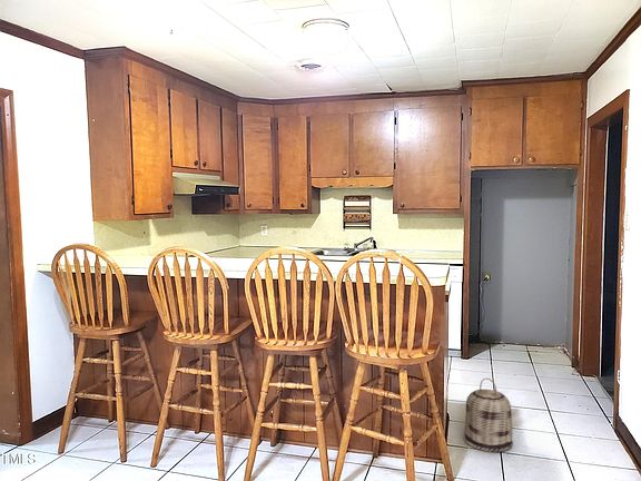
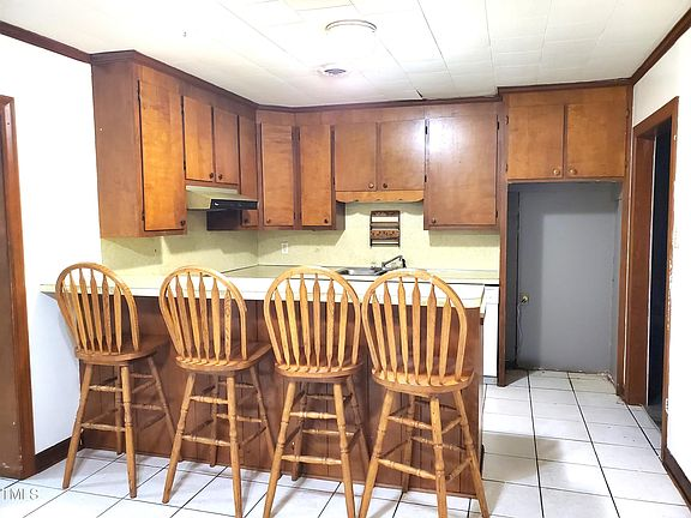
- basket [463,377,514,453]
